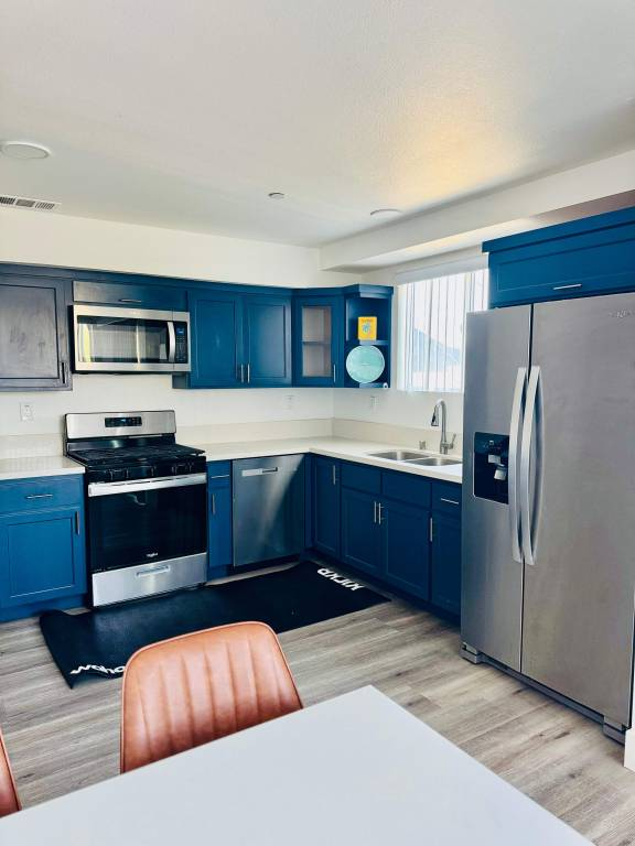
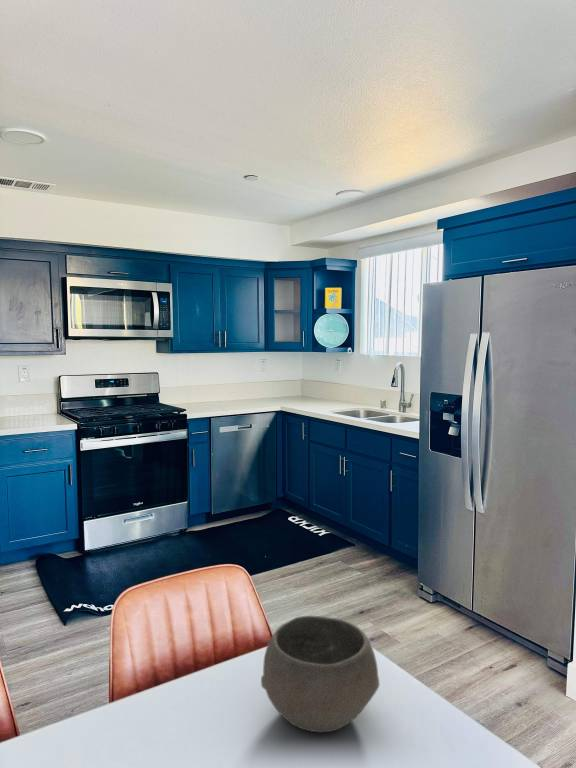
+ bowl [260,615,380,733]
